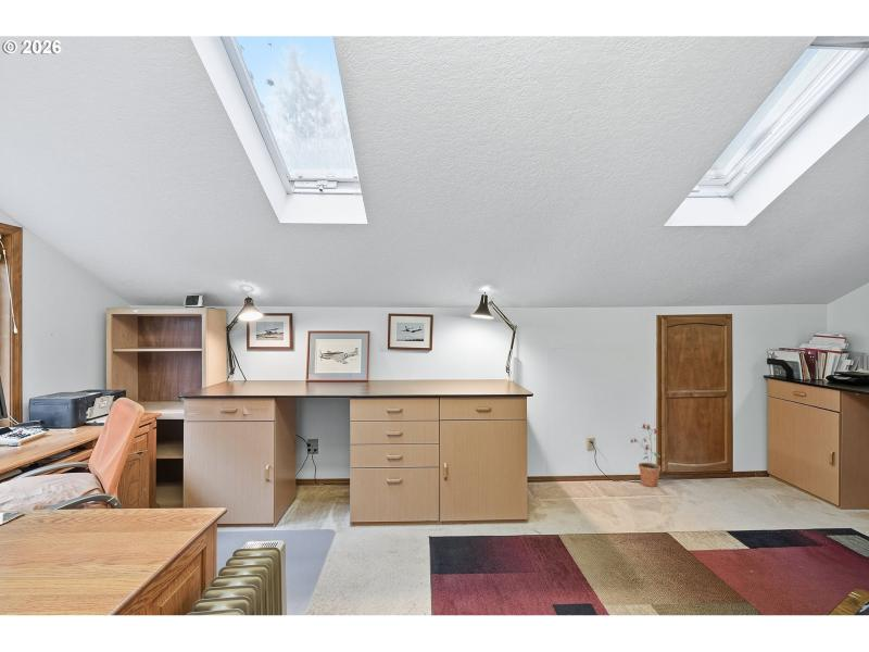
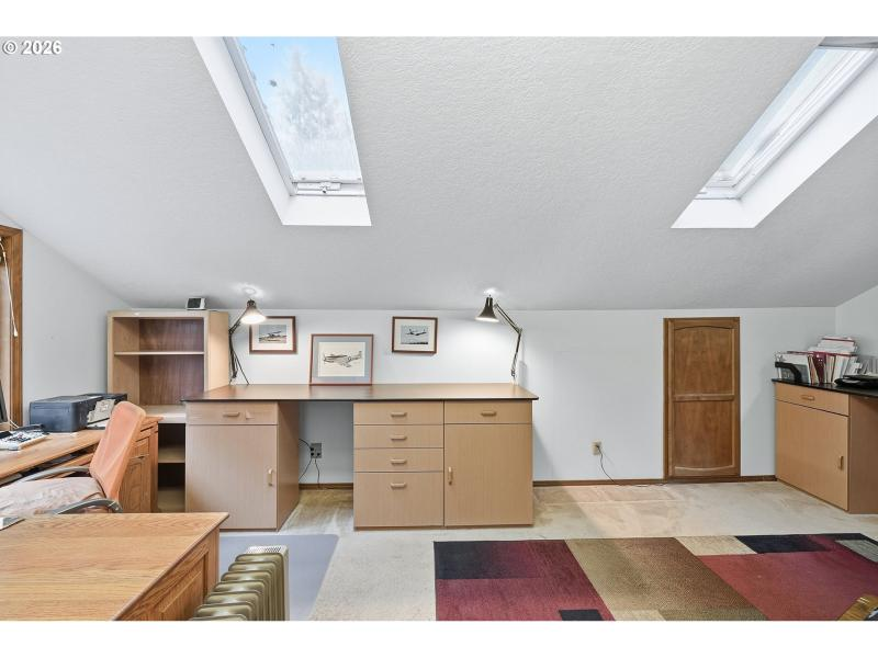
- potted plant [630,423,662,488]
